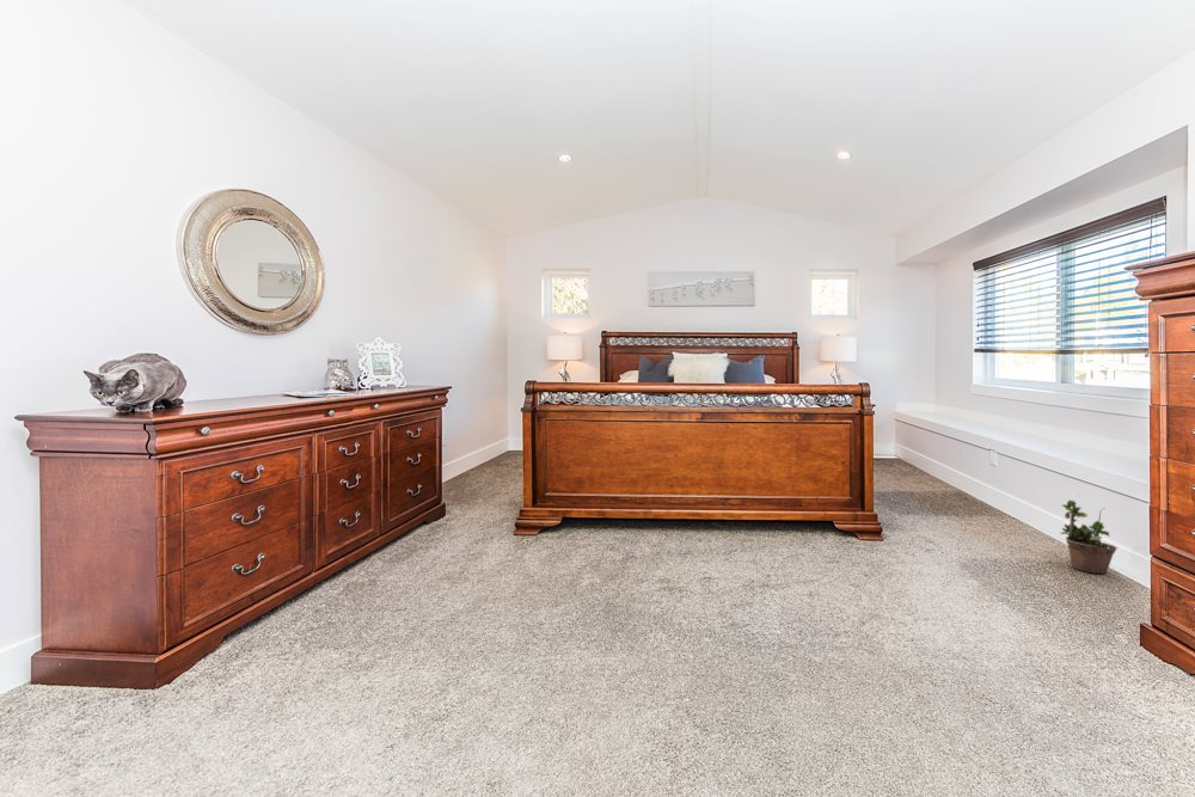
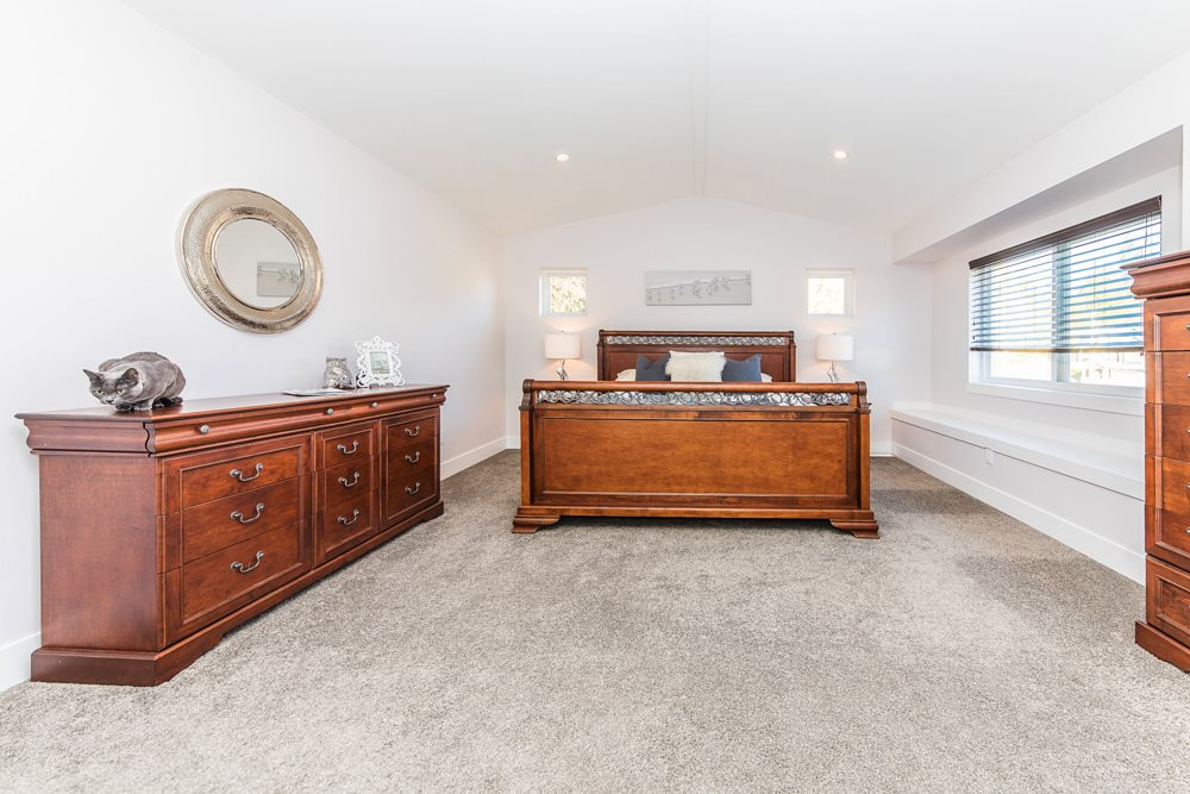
- potted plant [1059,493,1119,575]
